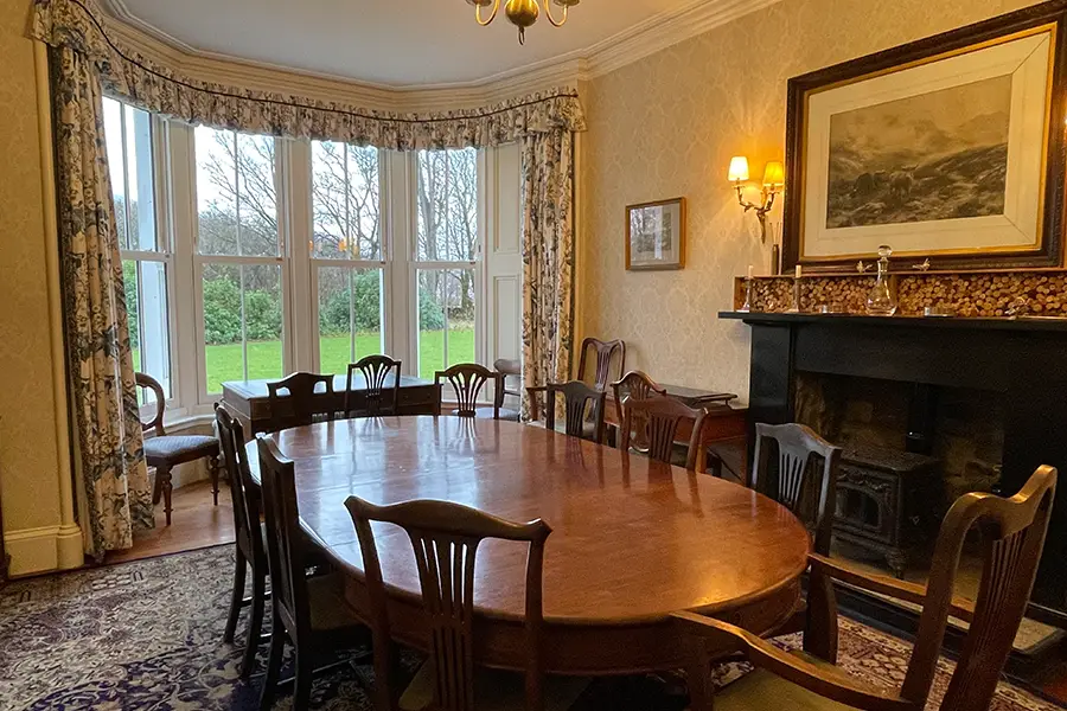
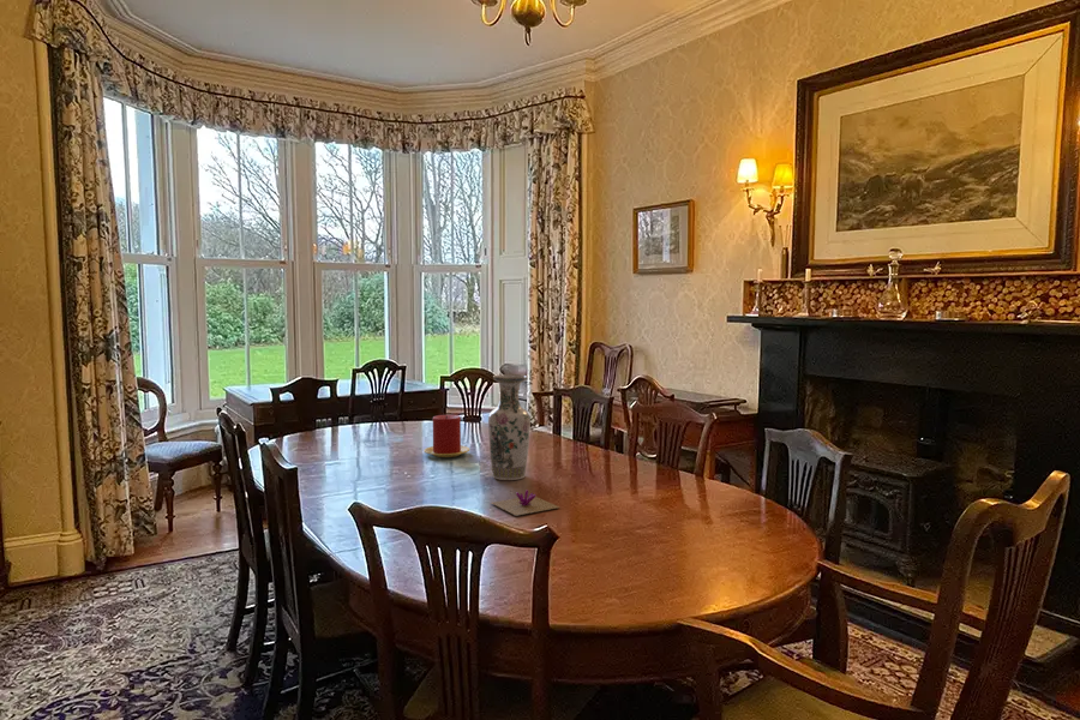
+ candle [422,414,470,458]
+ flower [491,488,560,516]
+ vase [487,373,532,481]
